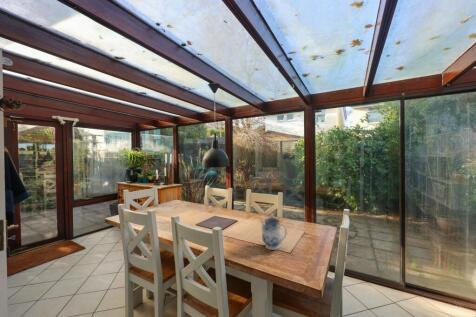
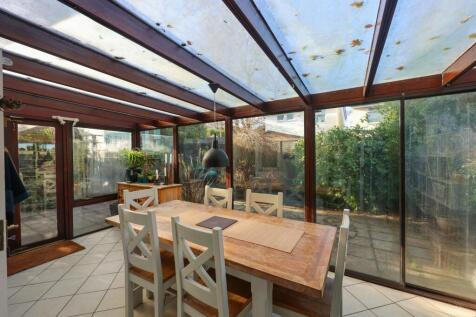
- teapot [258,212,288,251]
